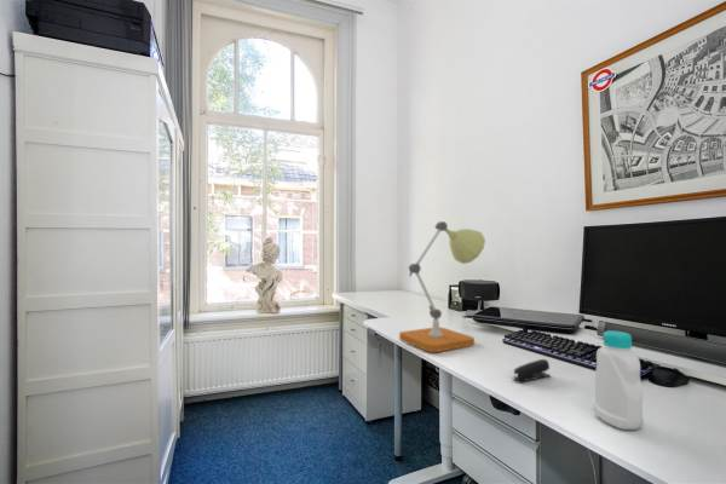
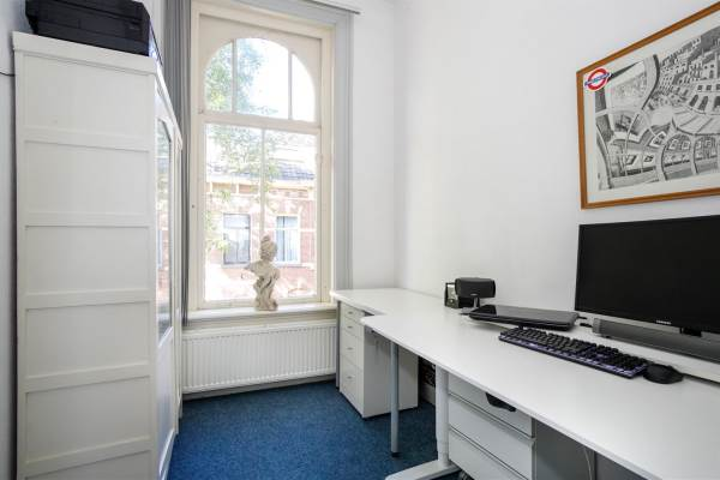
- desk lamp [398,220,486,353]
- bottle [593,329,645,431]
- stapler [512,358,552,382]
